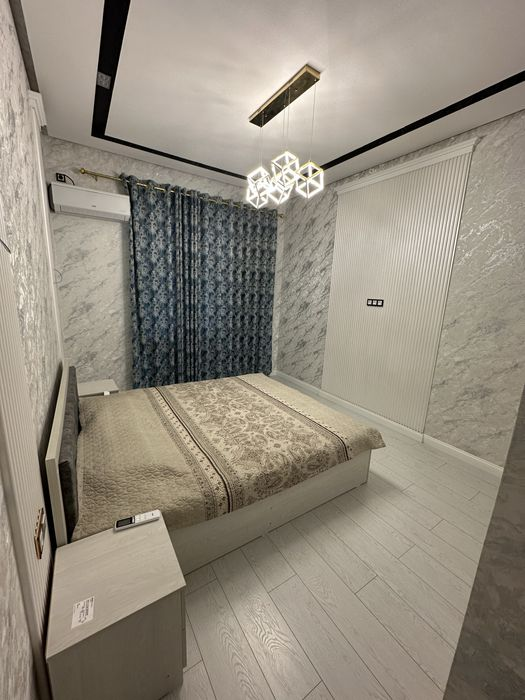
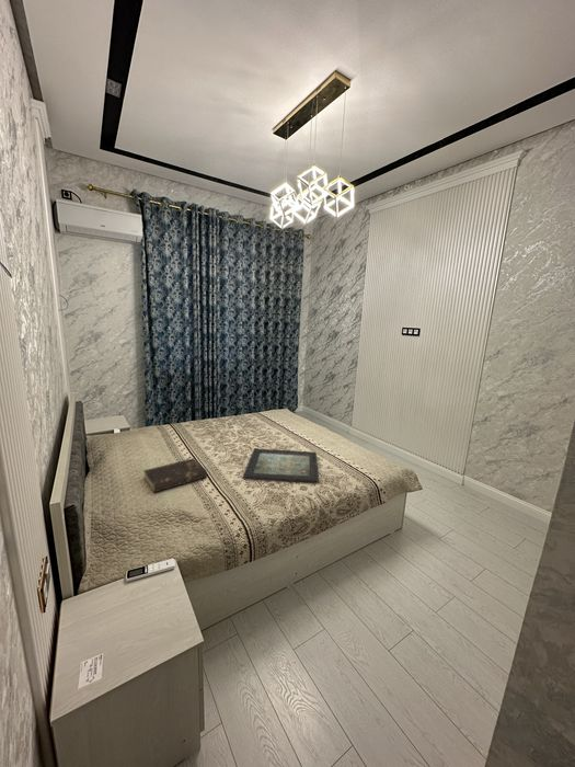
+ tray [242,447,320,484]
+ book [142,457,208,494]
